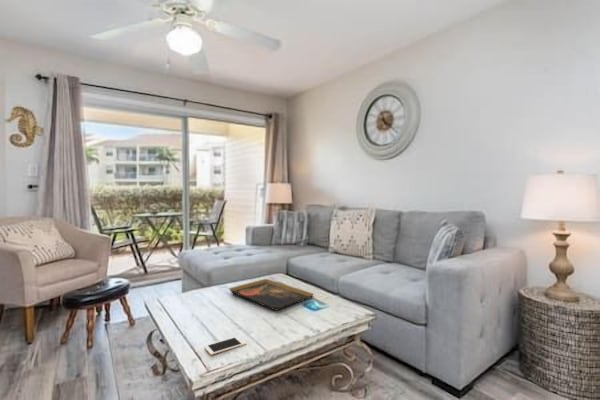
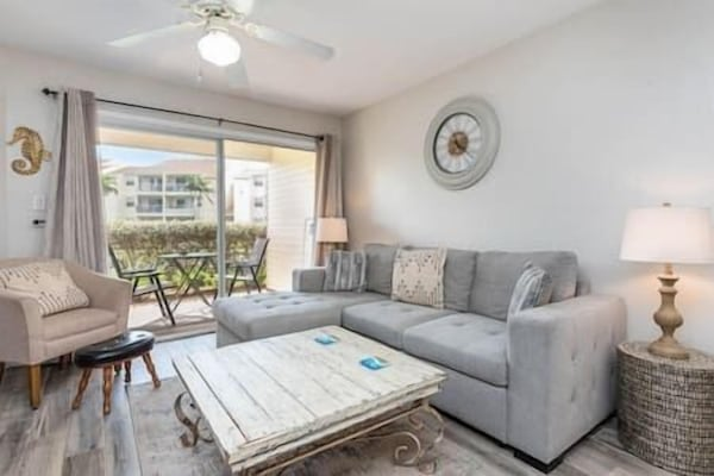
- decorative tray [228,278,315,312]
- cell phone [203,335,247,356]
